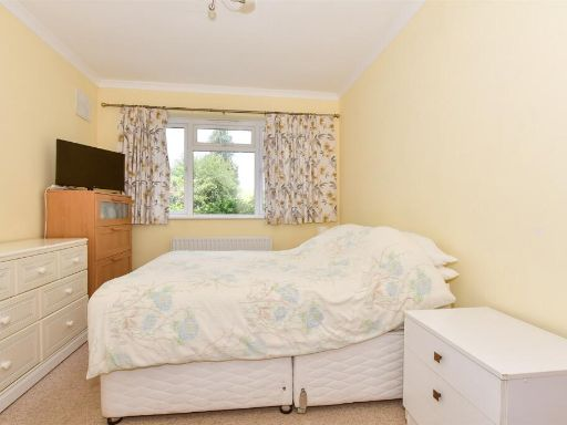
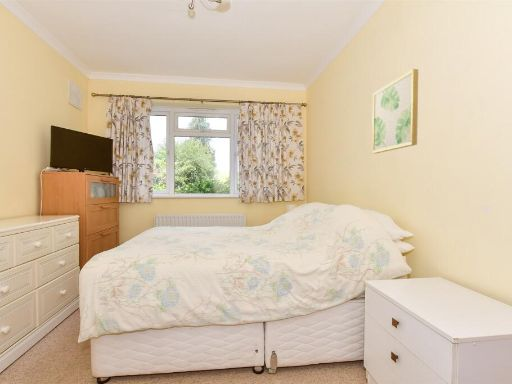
+ wall art [371,68,419,154]
